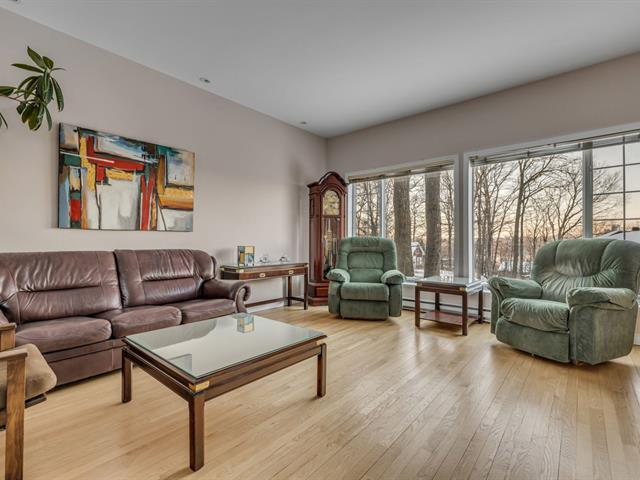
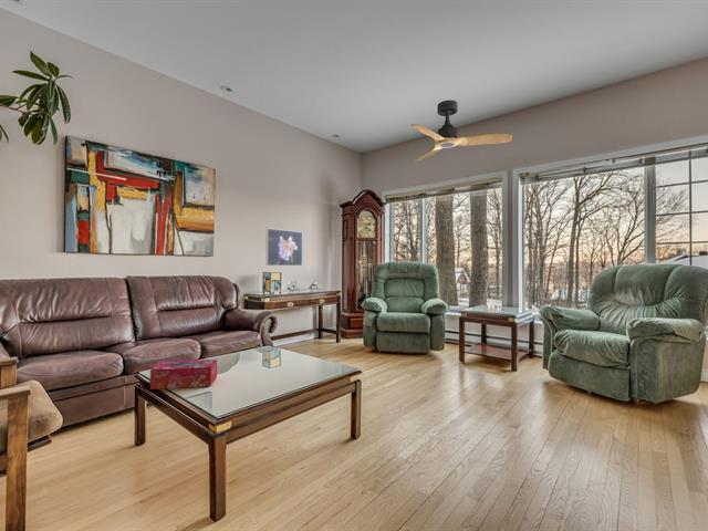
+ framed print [264,228,303,267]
+ ceiling fan [410,100,513,163]
+ tissue box [149,358,218,391]
